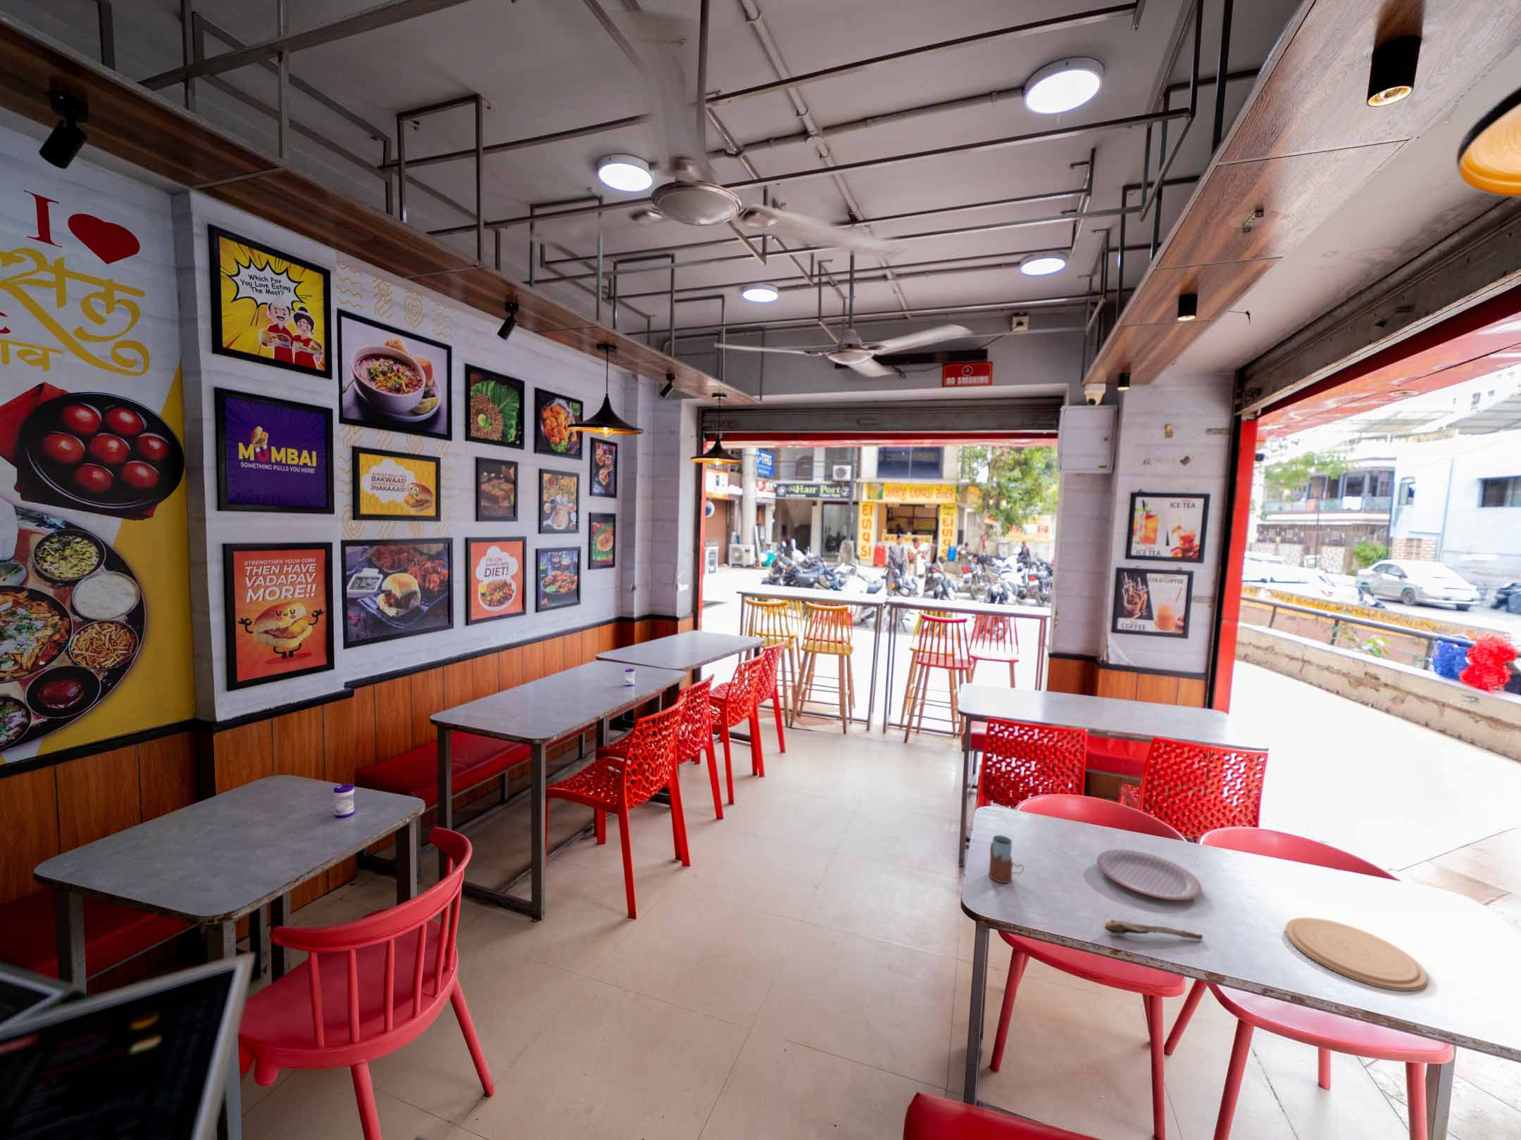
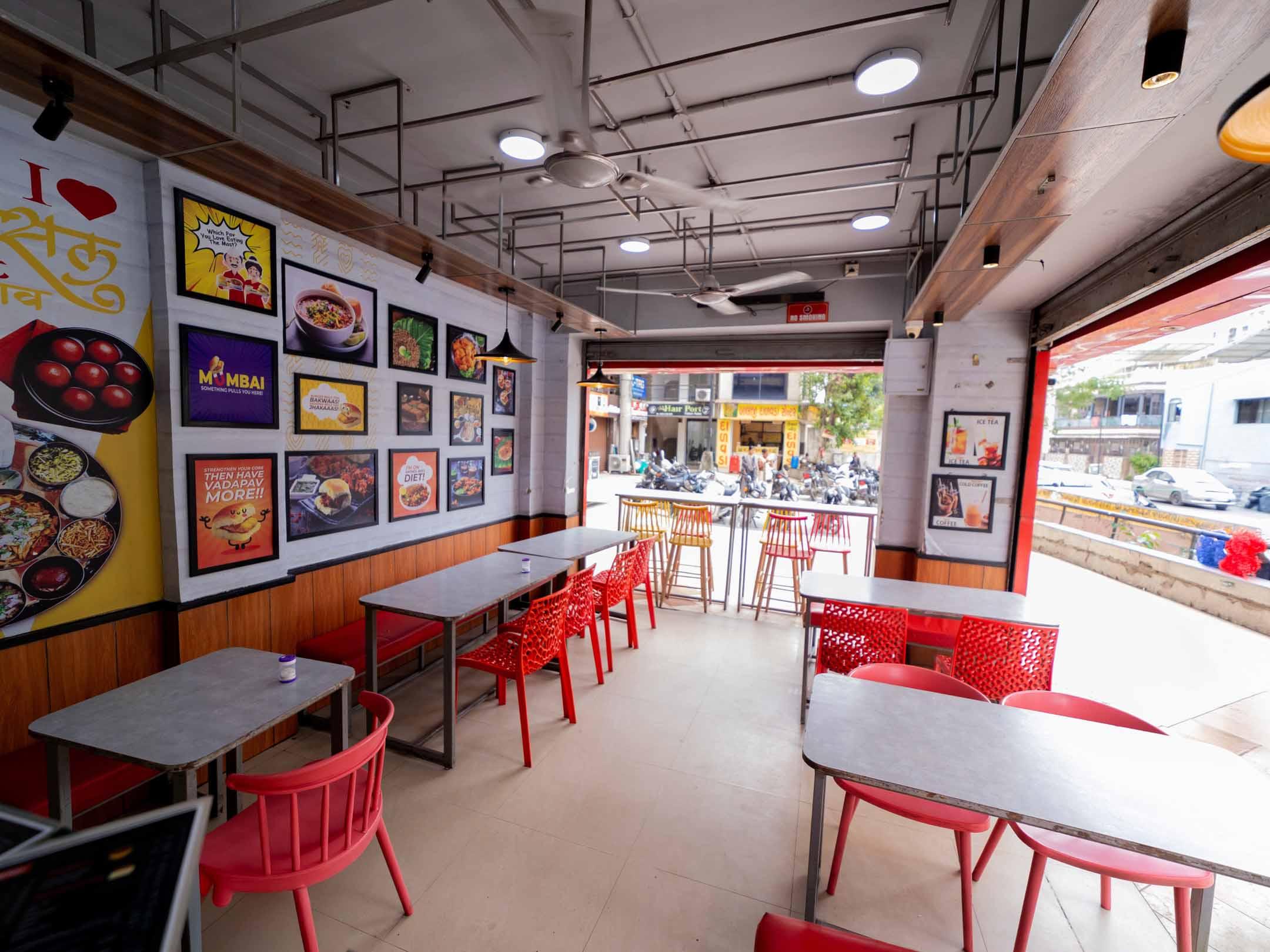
- drinking glass [988,835,1024,884]
- plate [1285,917,1428,992]
- plate [1096,849,1202,901]
- spoon [1103,918,1204,941]
